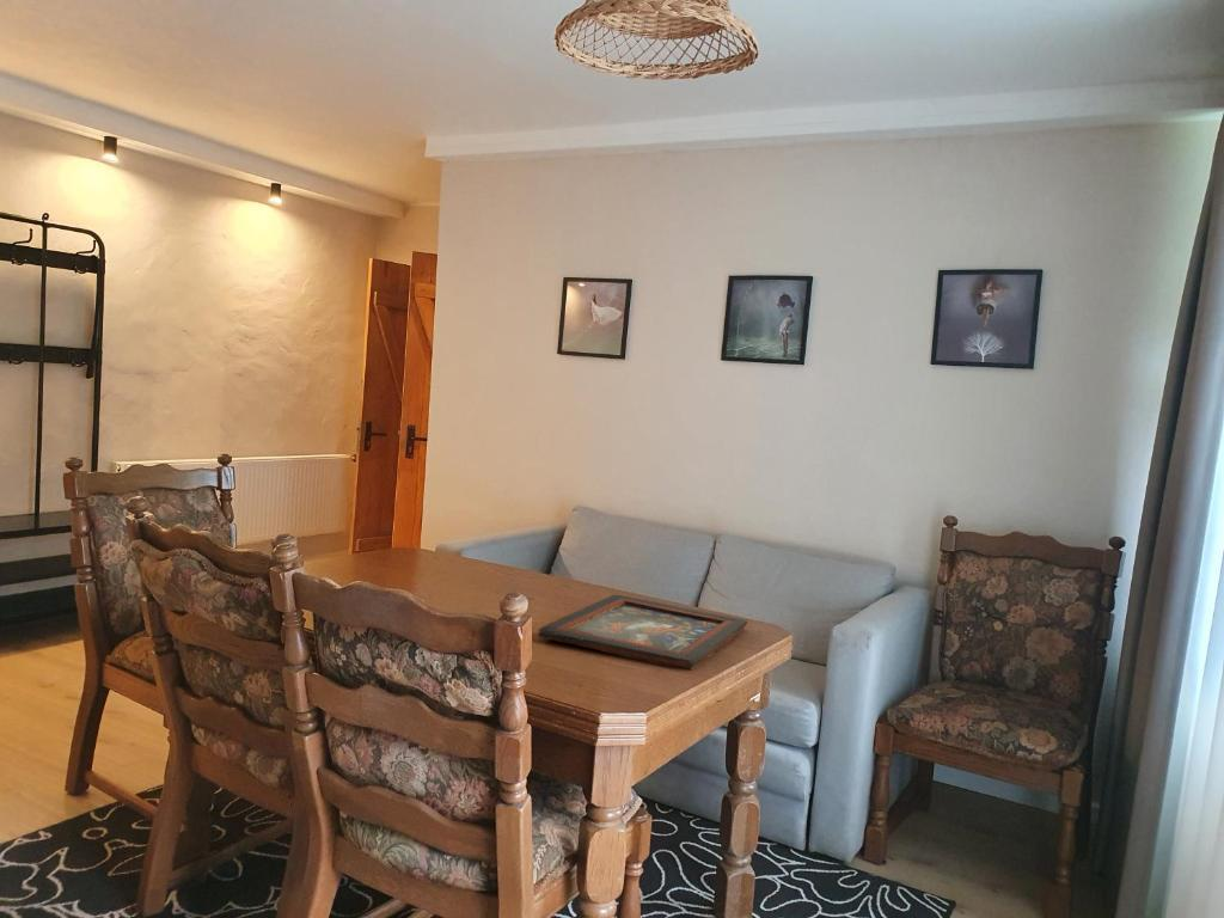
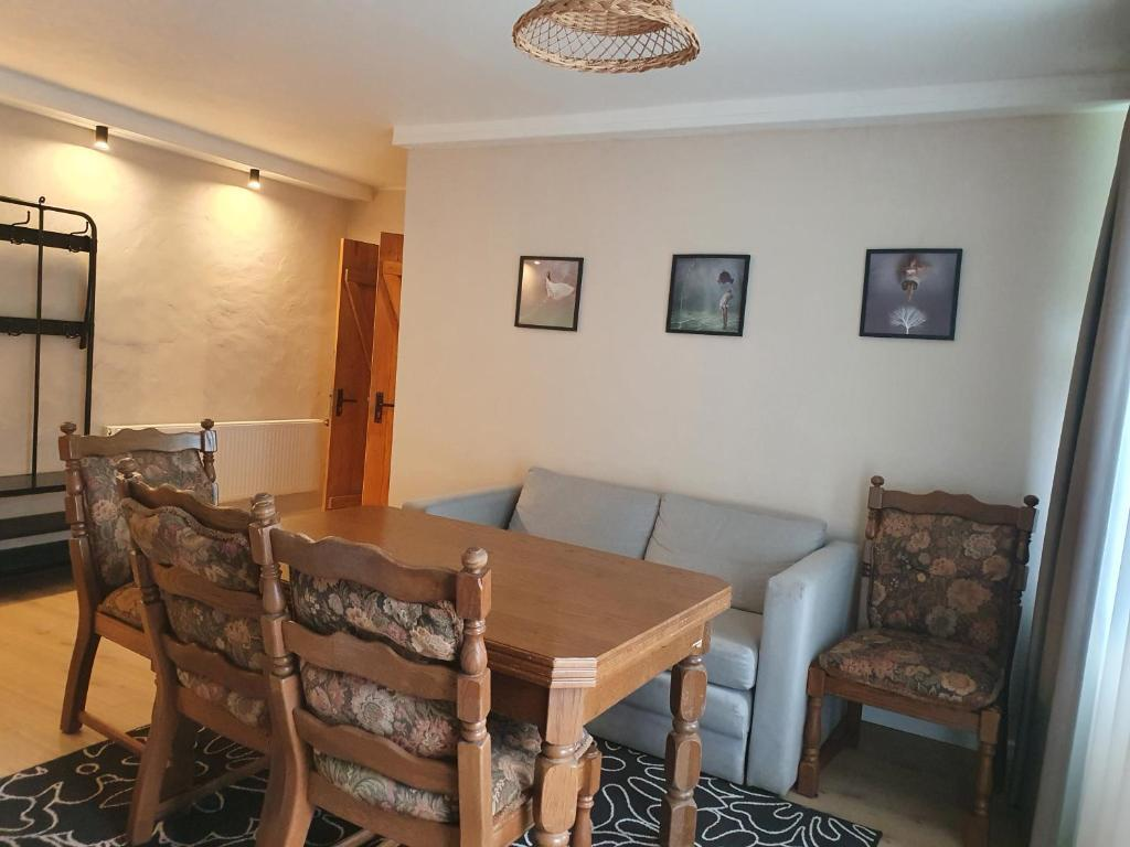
- decorative tray [537,594,748,672]
